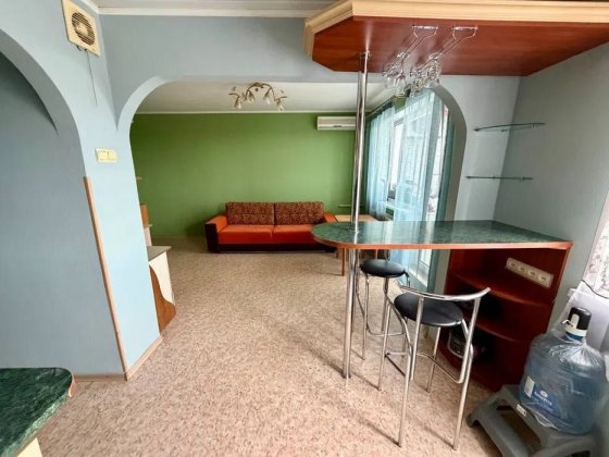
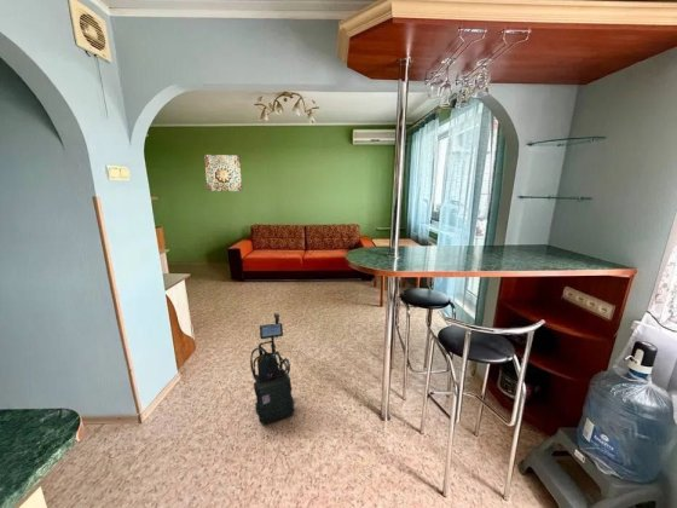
+ wall art [203,154,243,192]
+ vacuum cleaner [249,312,295,426]
